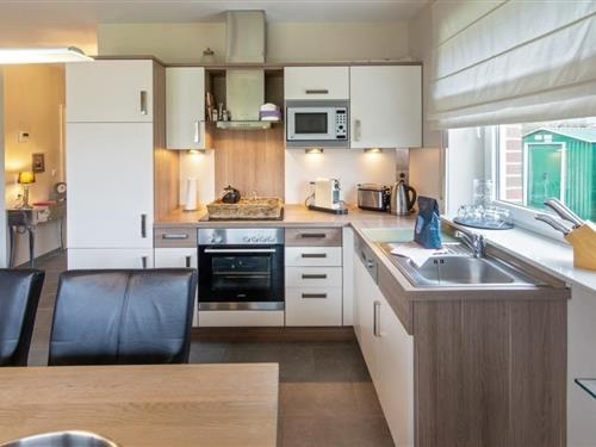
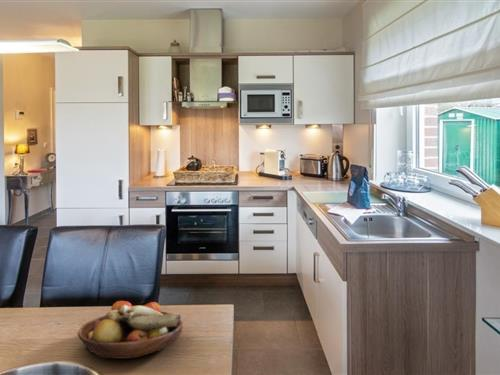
+ fruit bowl [77,300,184,360]
